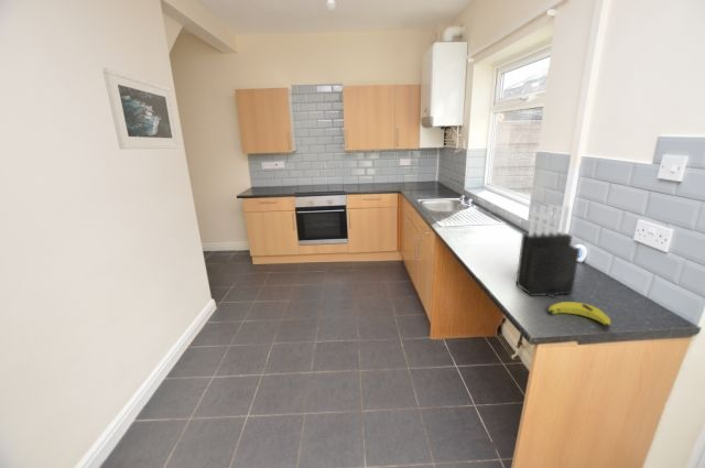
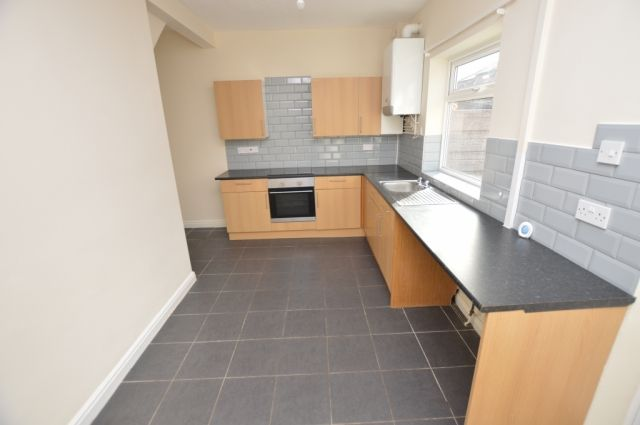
- banana [547,301,611,333]
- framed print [101,67,181,150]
- knife block [514,205,582,298]
